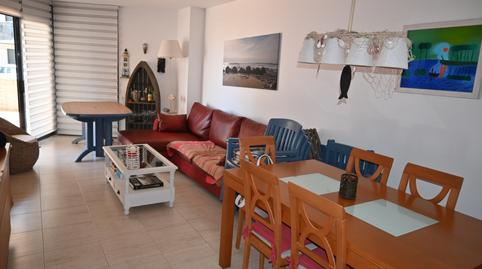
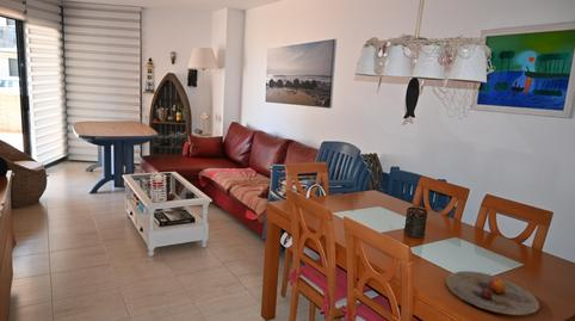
+ plate [445,270,540,316]
